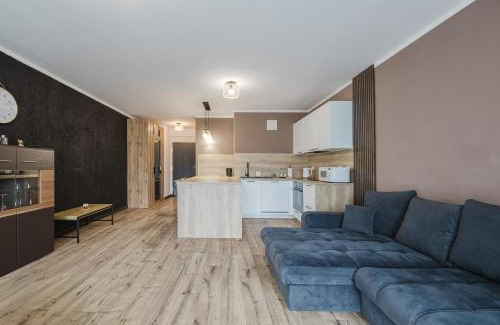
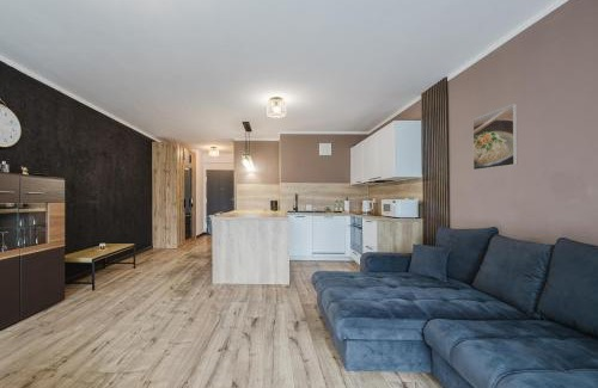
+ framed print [472,103,519,171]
